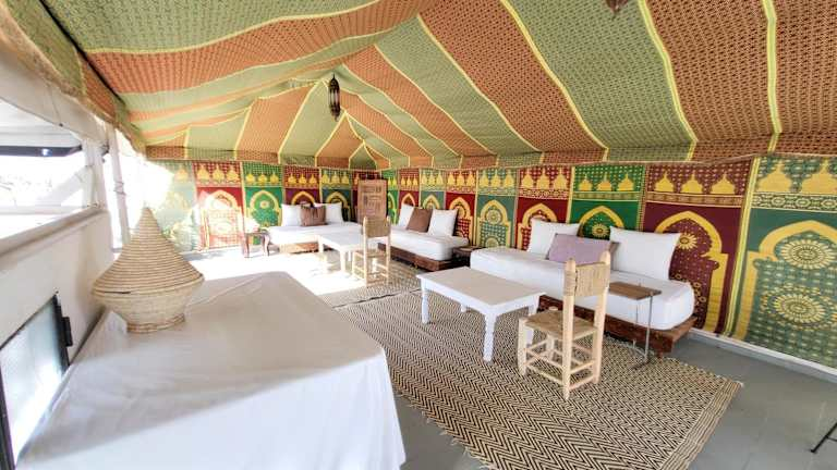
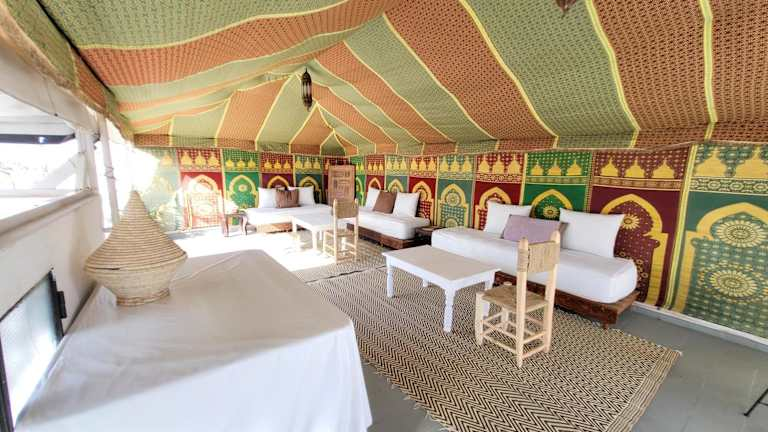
- side table [589,280,663,370]
